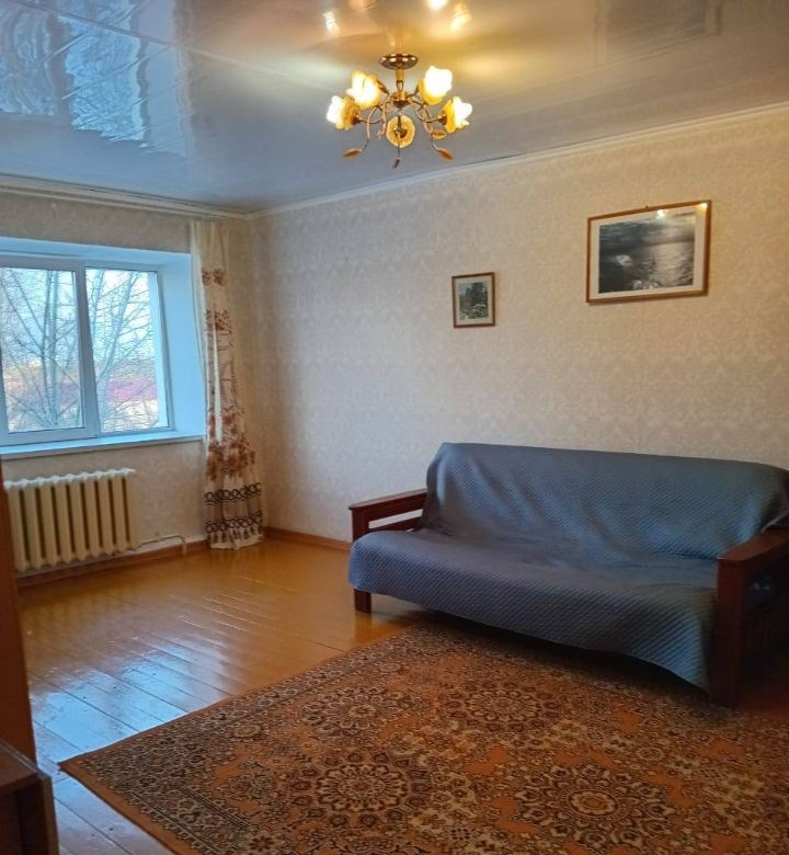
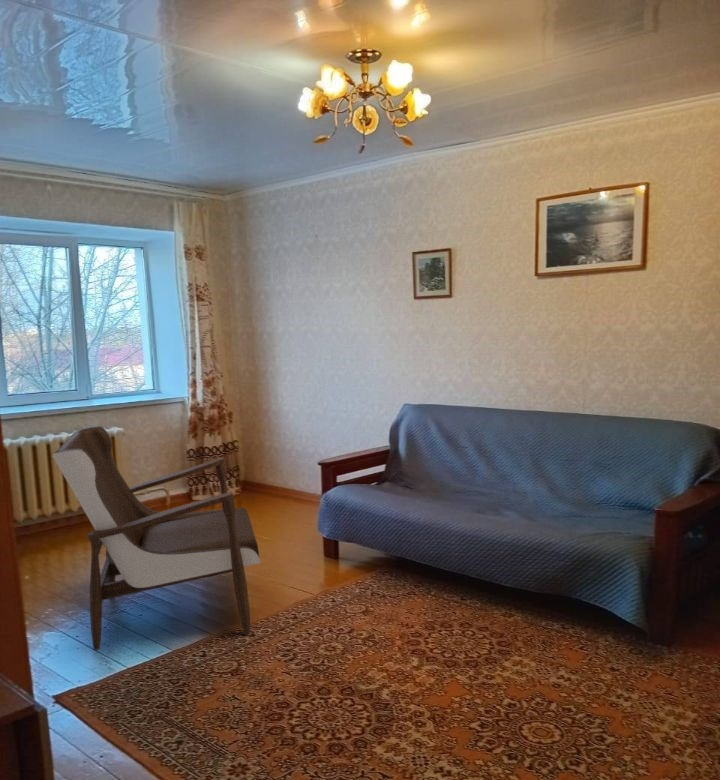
+ armchair [52,425,262,651]
